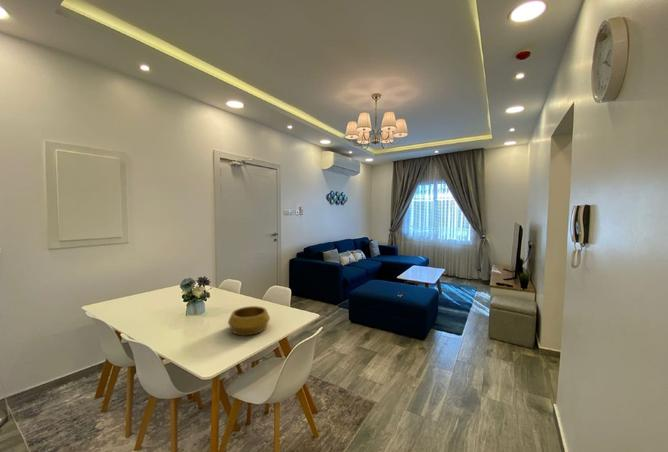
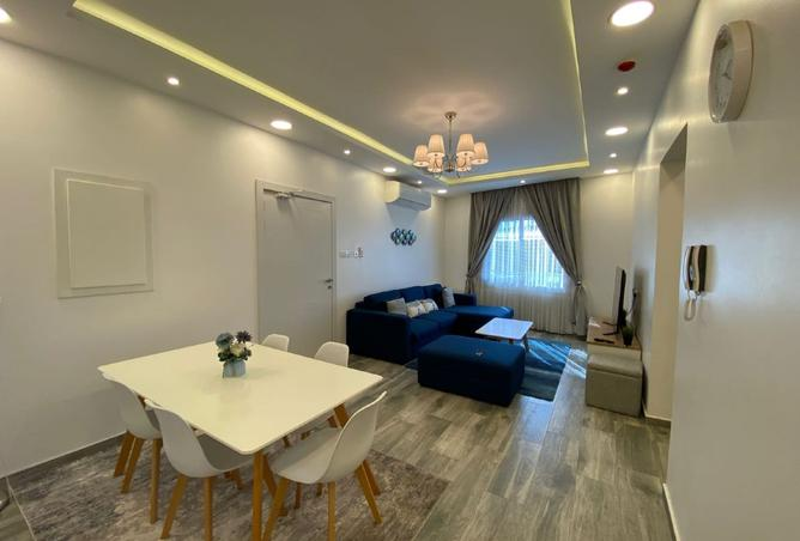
- decorative bowl [227,305,271,336]
